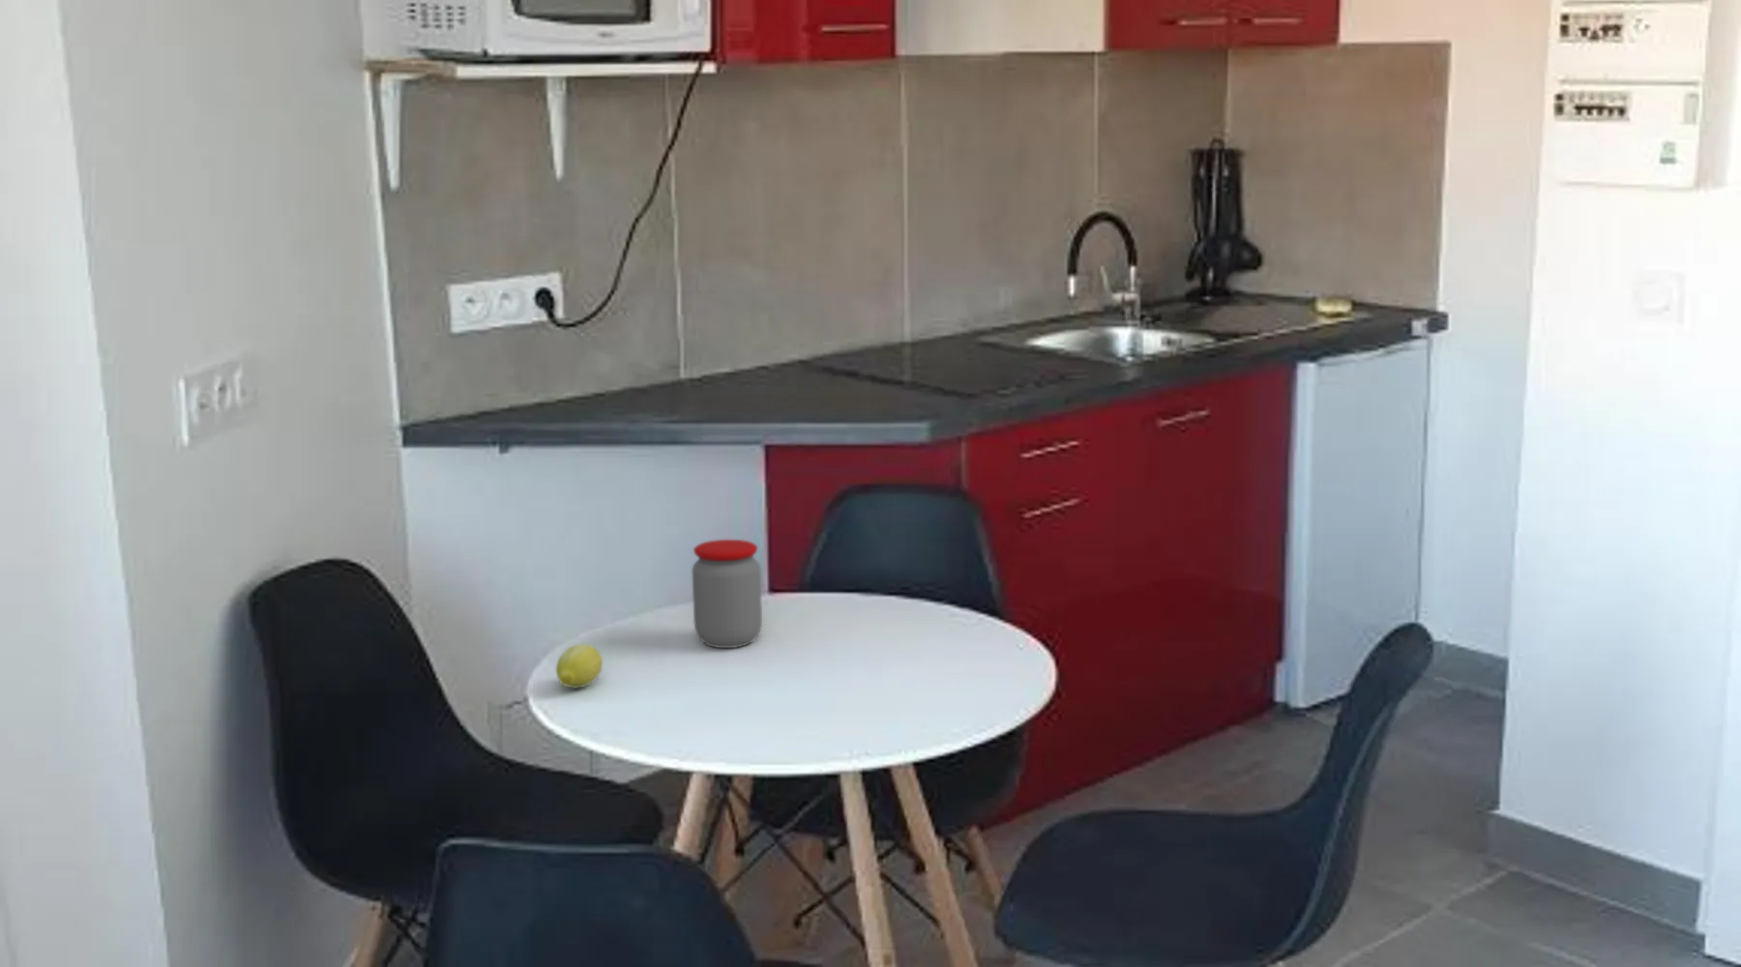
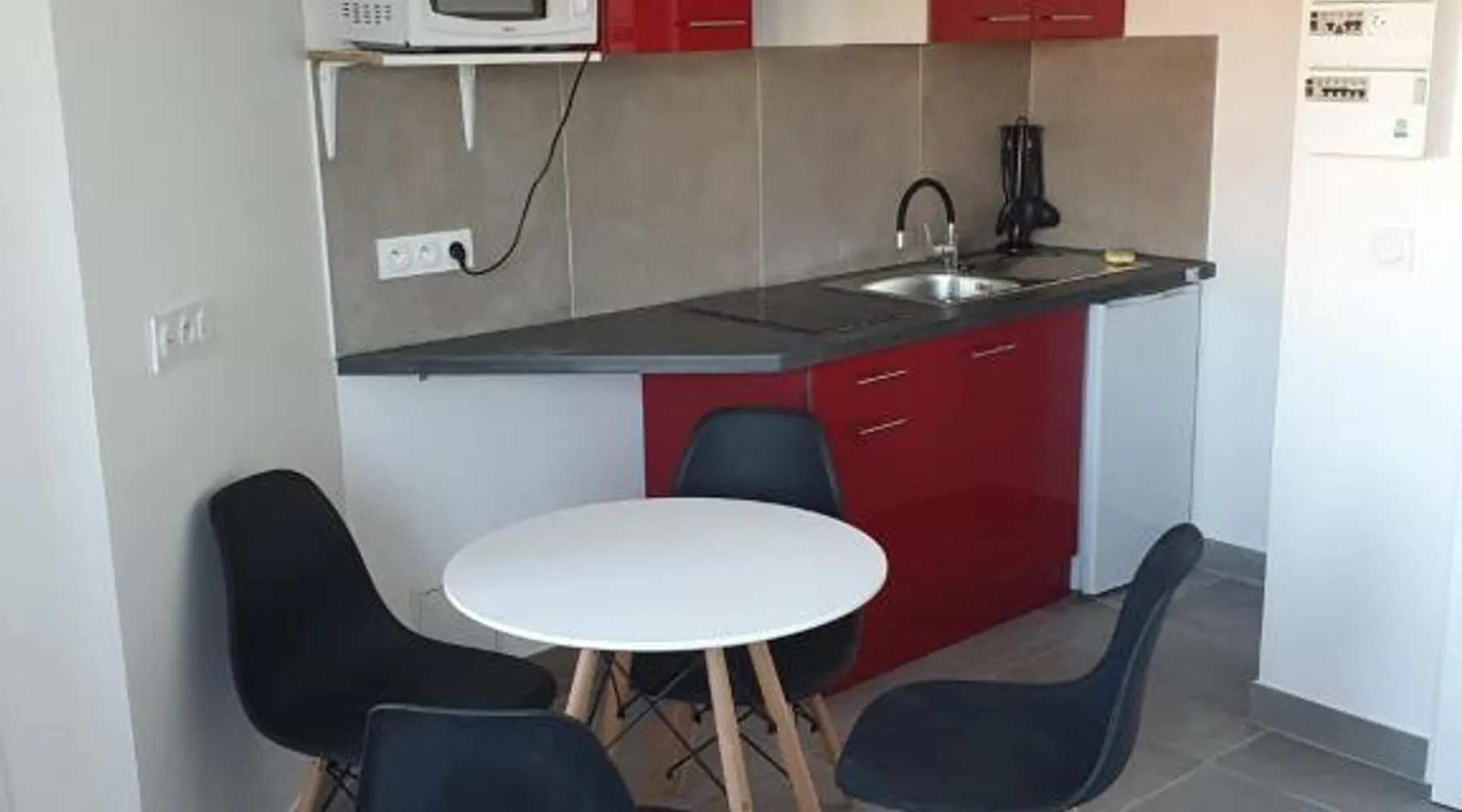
- fruit [555,643,604,690]
- jar [691,538,763,649]
